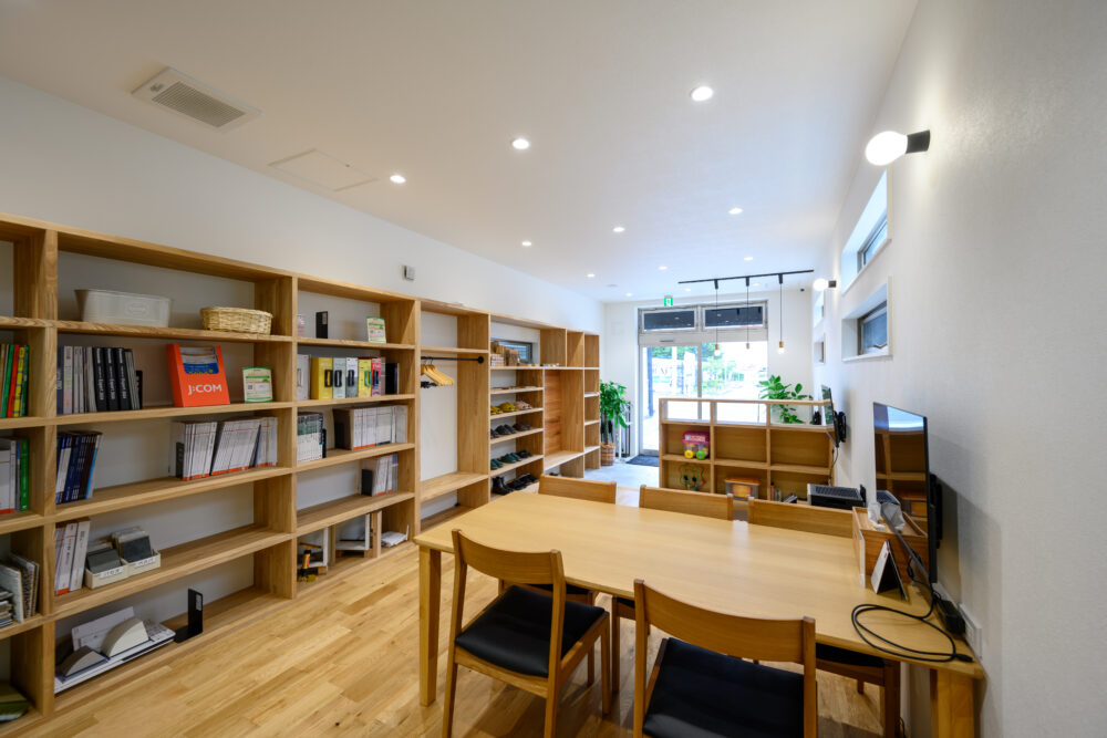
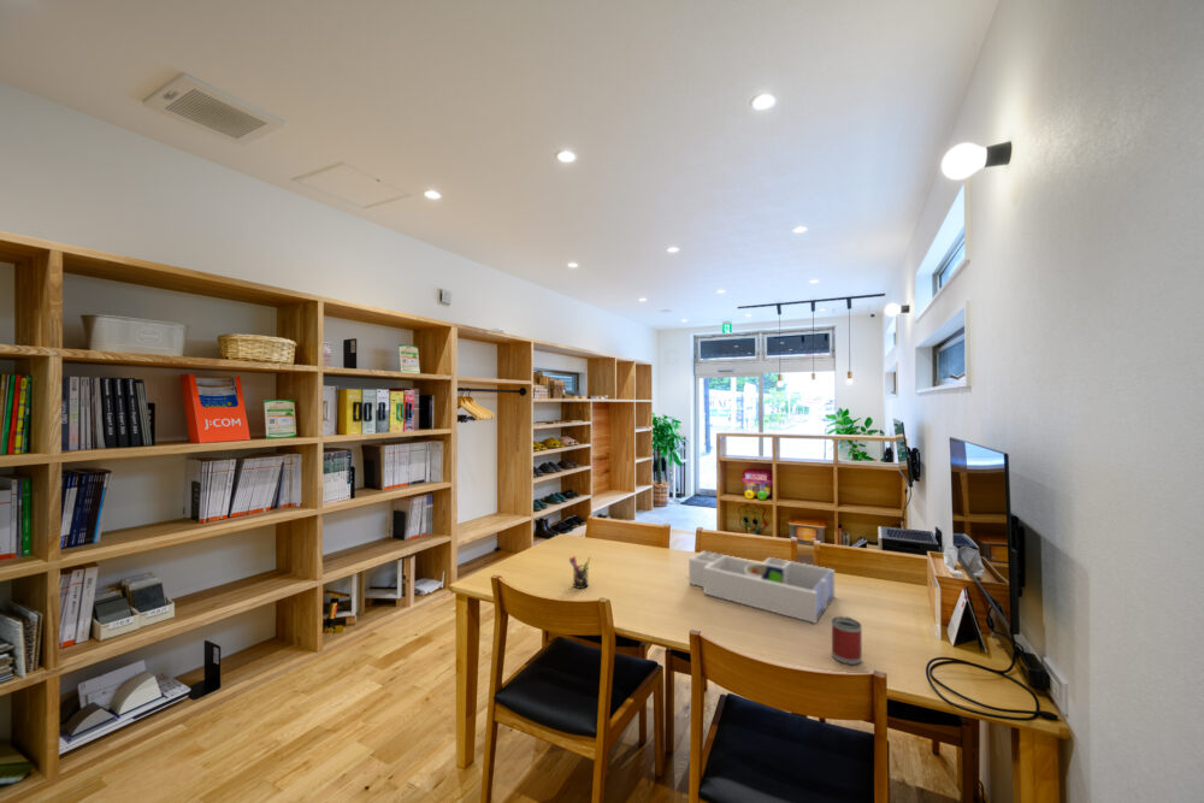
+ pen holder [568,555,591,590]
+ desk organizer [687,550,836,625]
+ mug [831,615,863,666]
